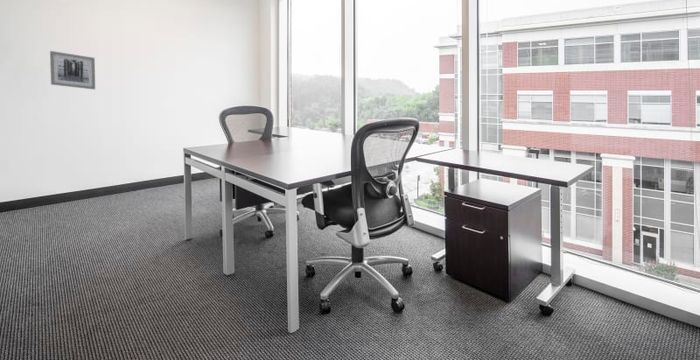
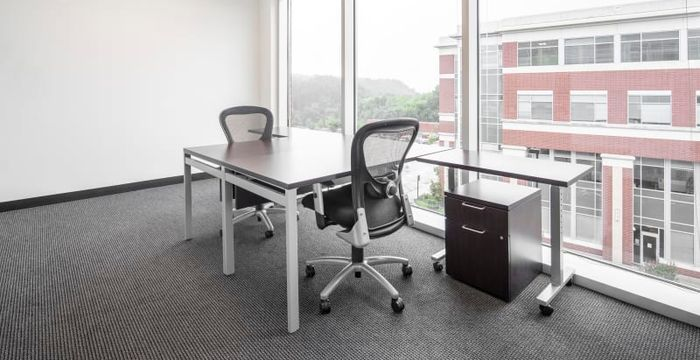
- wall art [49,50,96,90]
